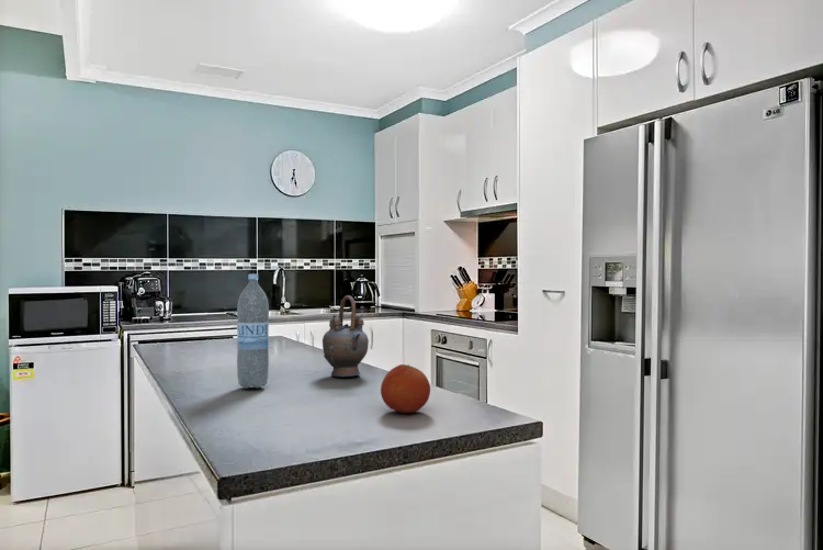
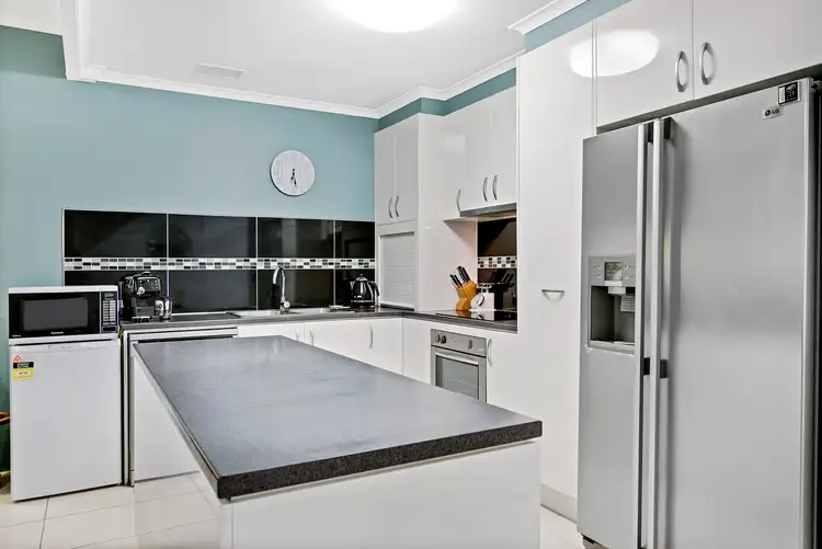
- water bottle [236,273,270,390]
- teapot [322,294,370,378]
- fruit [380,363,431,414]
